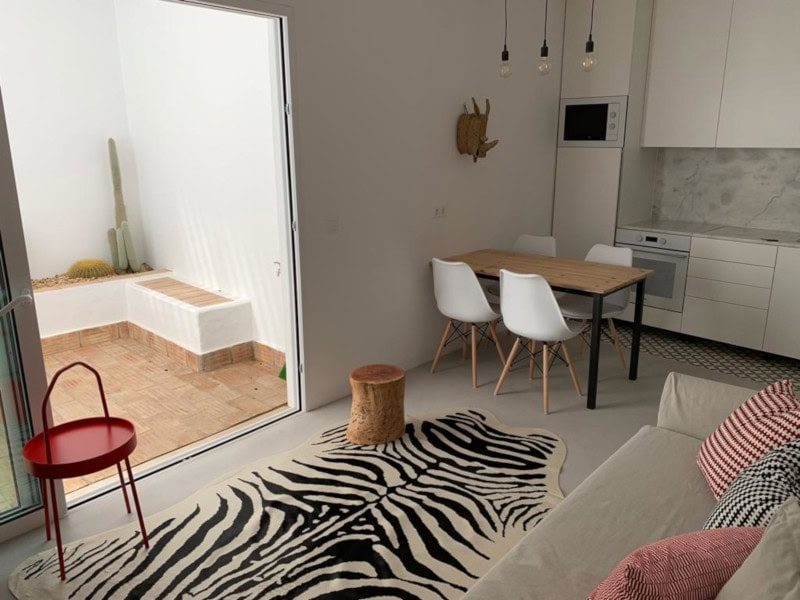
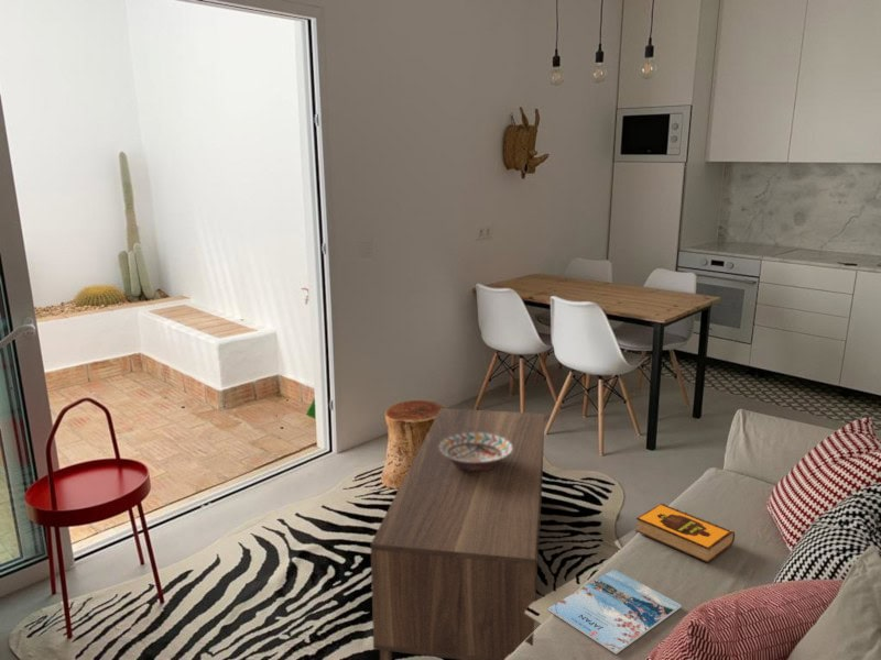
+ coffee table [370,407,545,660]
+ decorative bowl [438,432,513,471]
+ magazine [547,569,682,656]
+ hardback book [634,502,736,564]
